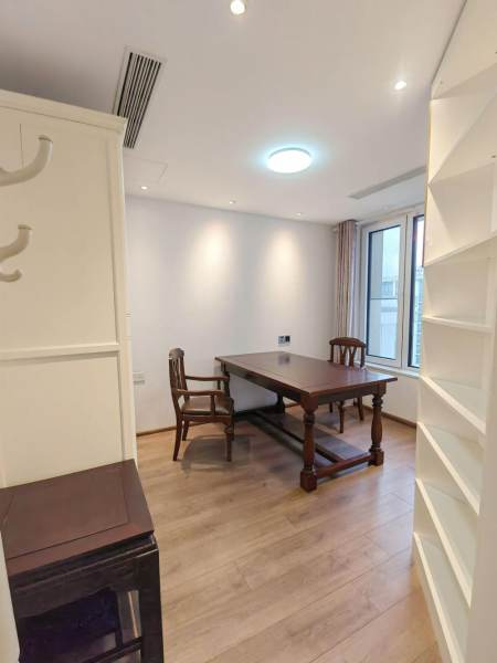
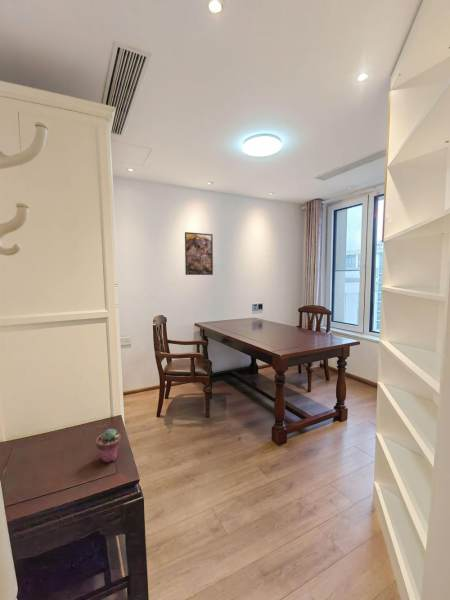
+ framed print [184,231,214,276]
+ potted succulent [95,428,122,464]
